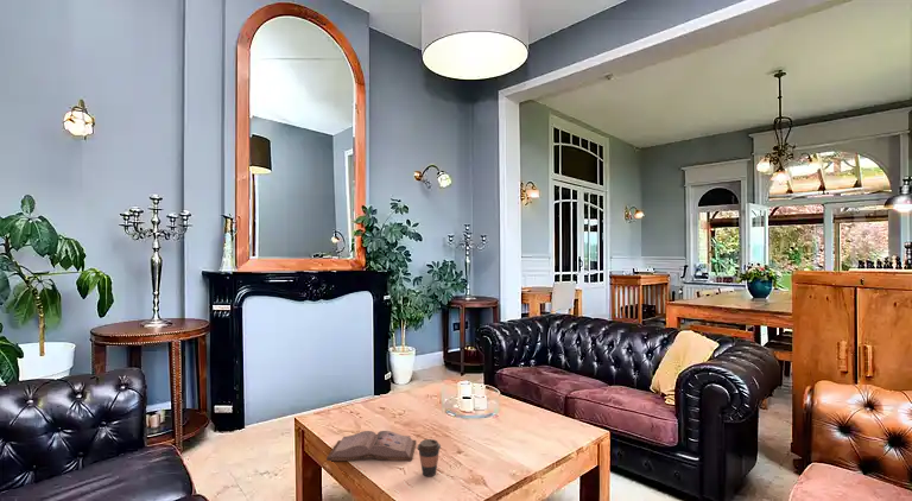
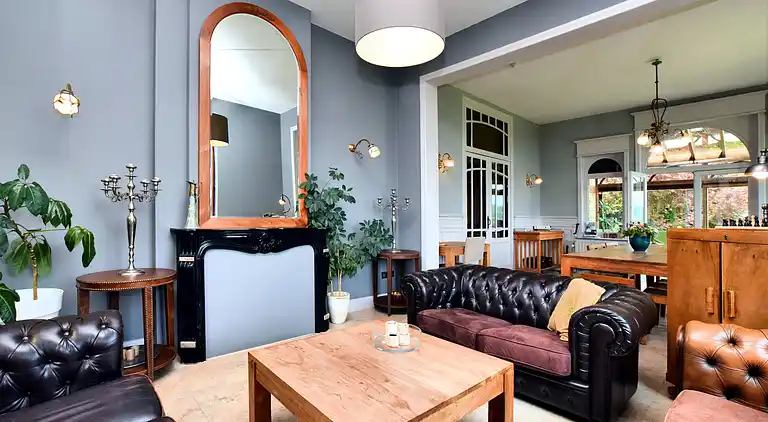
- coffee cup [416,438,442,477]
- hardback book [325,430,417,462]
